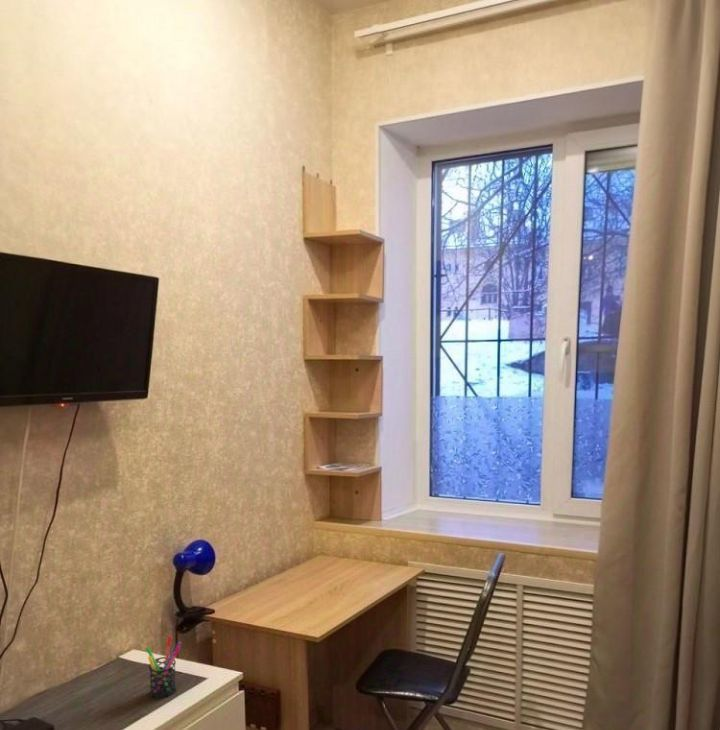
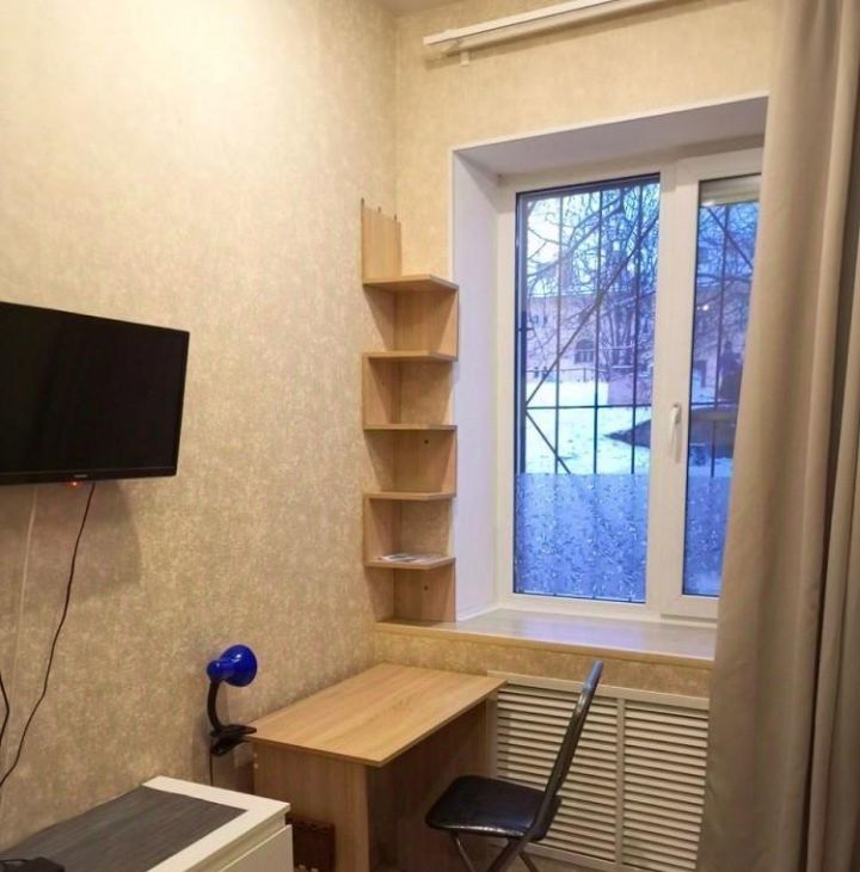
- pen holder [145,635,183,699]
